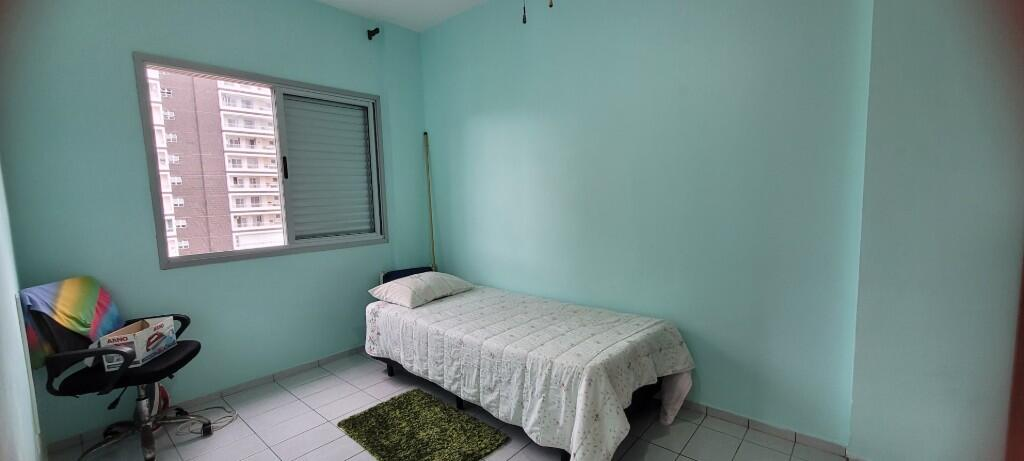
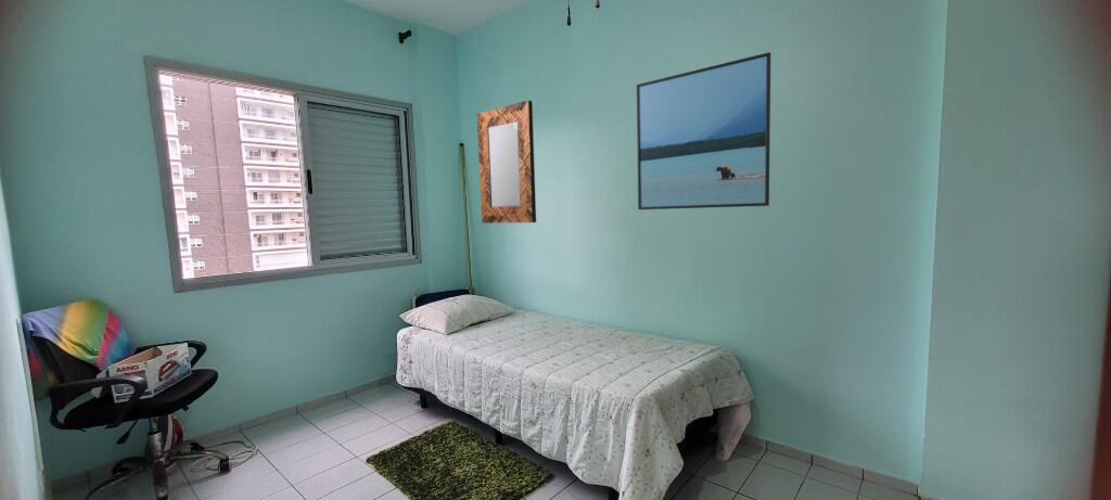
+ home mirror [476,100,537,225]
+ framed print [636,51,771,210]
